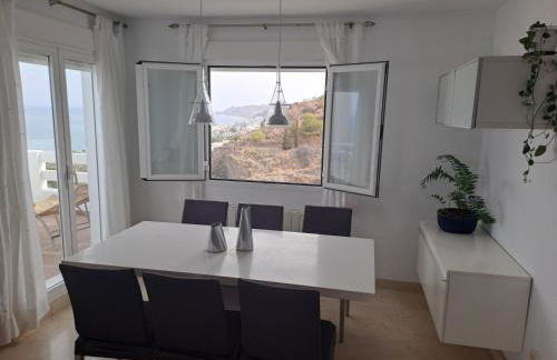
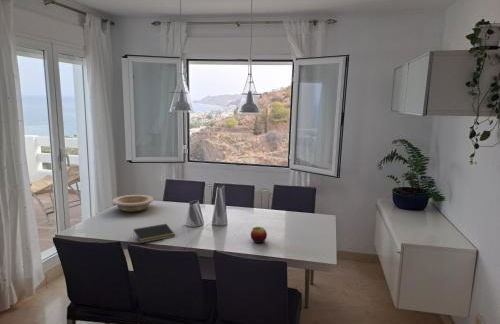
+ notepad [132,223,176,244]
+ fruit [250,226,268,244]
+ bowl [112,194,154,213]
